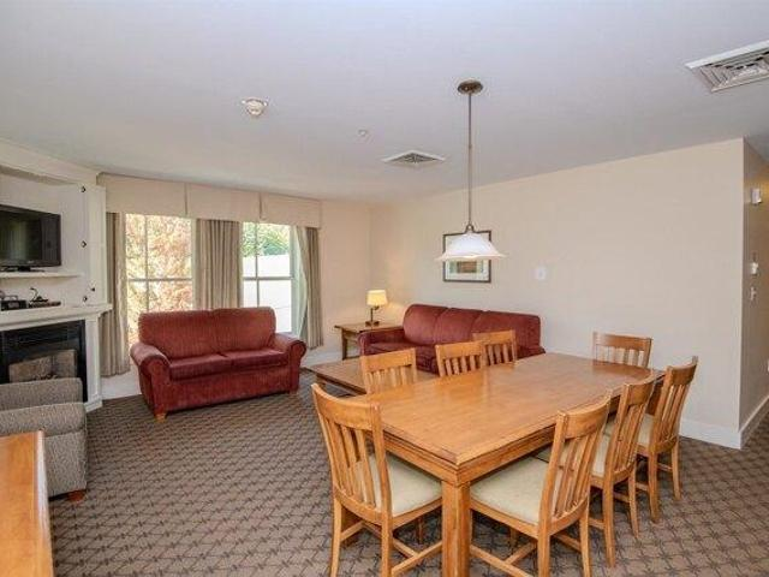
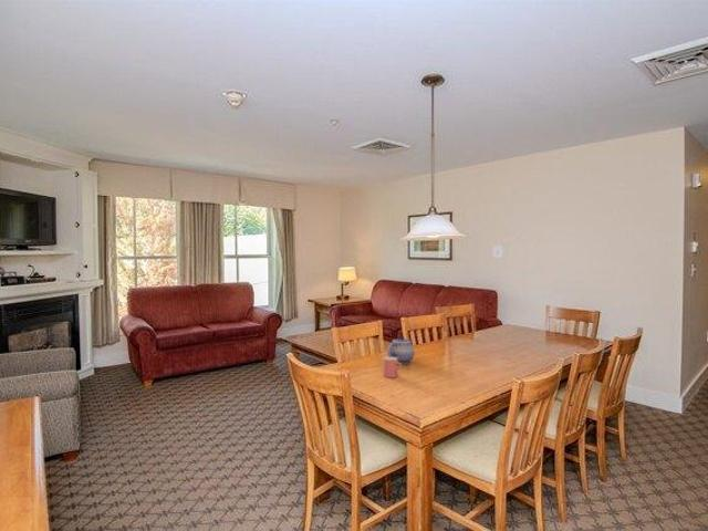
+ teapot [386,335,416,365]
+ cup [383,356,403,378]
